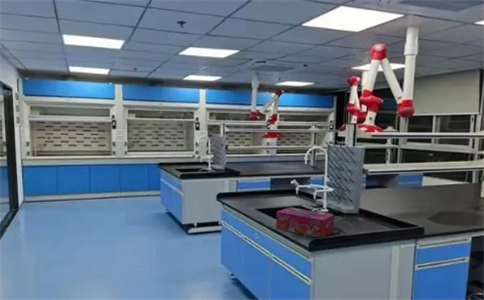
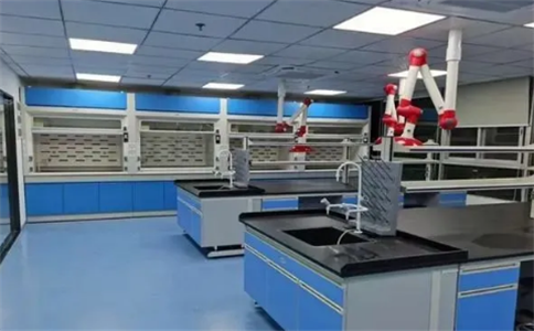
- tissue box [275,206,335,239]
